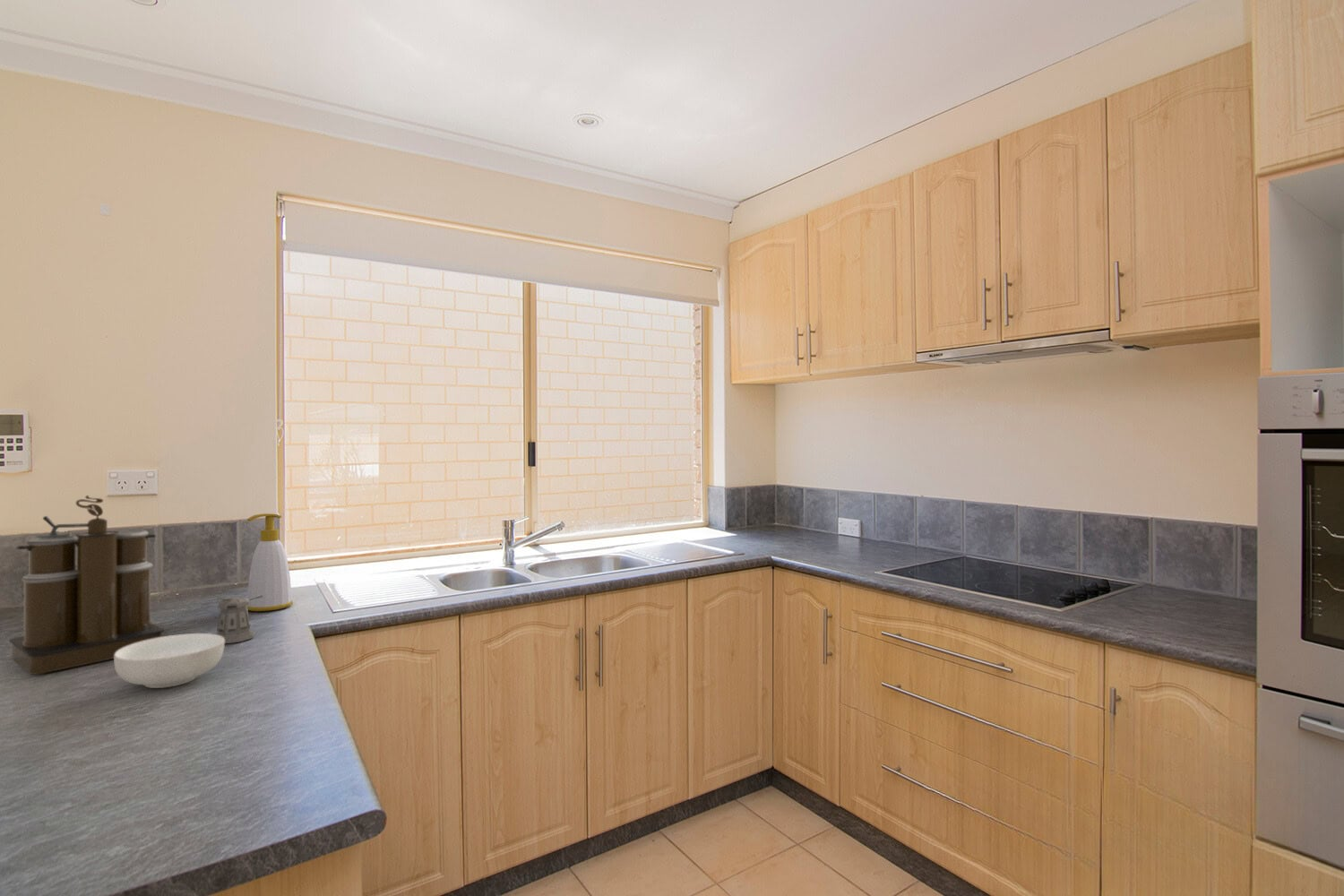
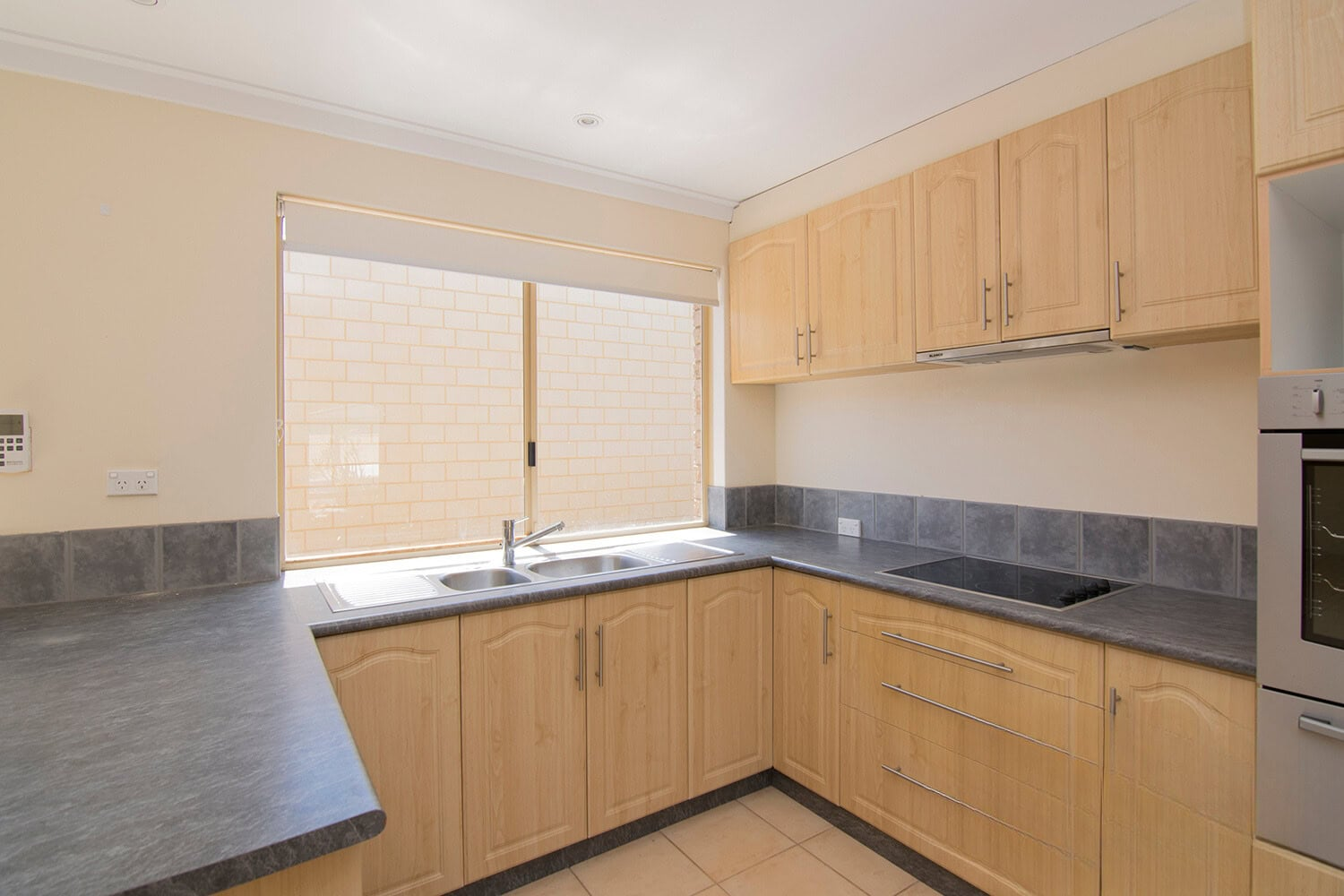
- pepper shaker [215,596,263,644]
- cereal bowl [113,633,226,689]
- soap bottle [246,513,294,612]
- coffee maker [8,495,166,676]
